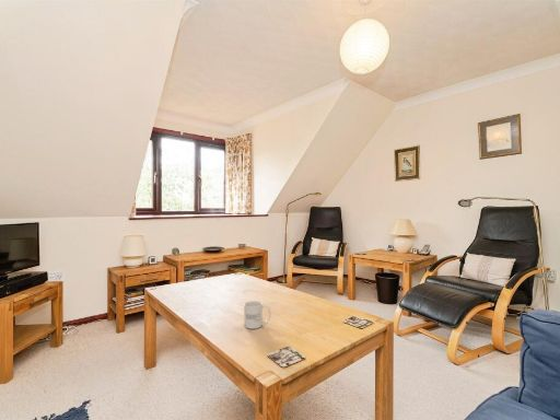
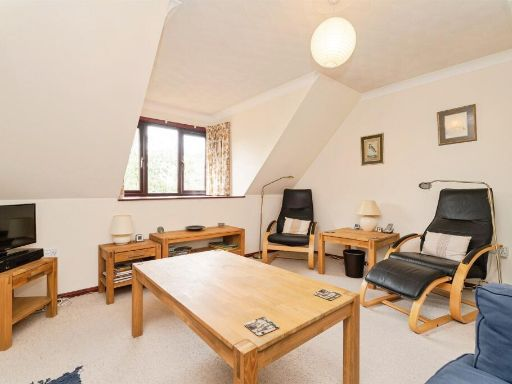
- mug [243,300,272,330]
